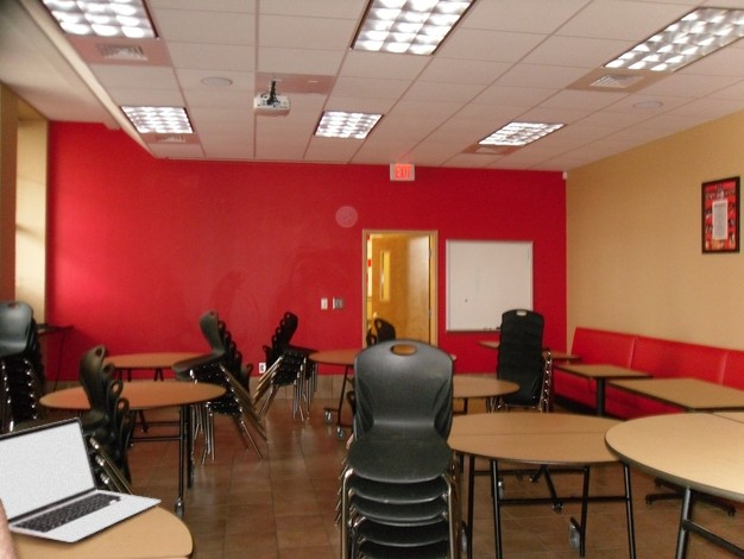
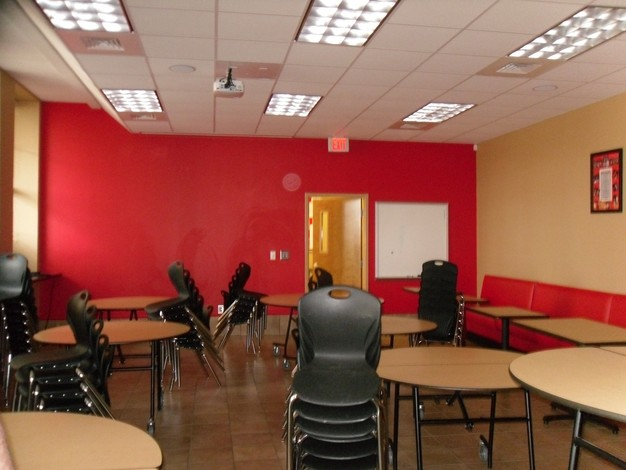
- laptop [0,416,162,544]
